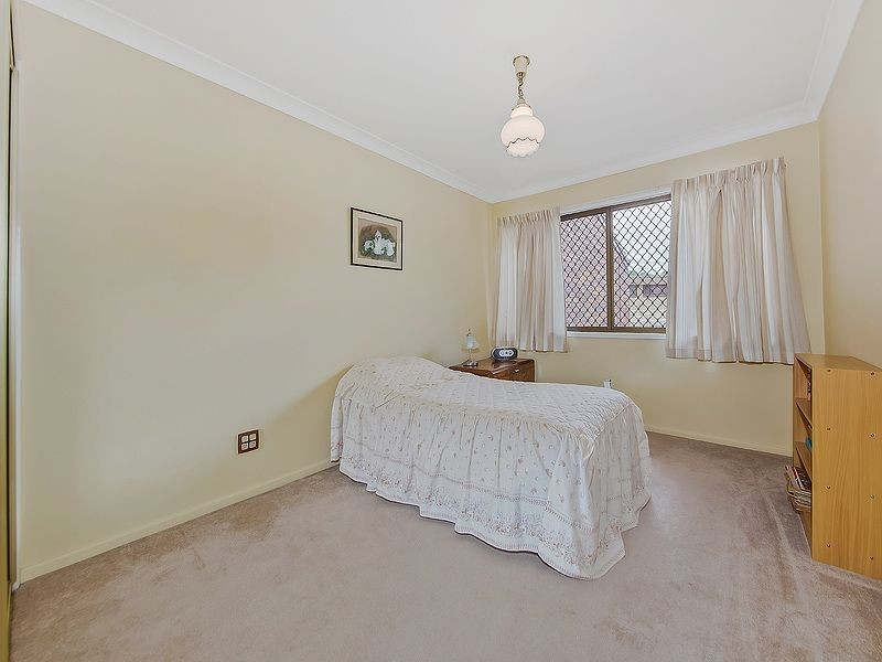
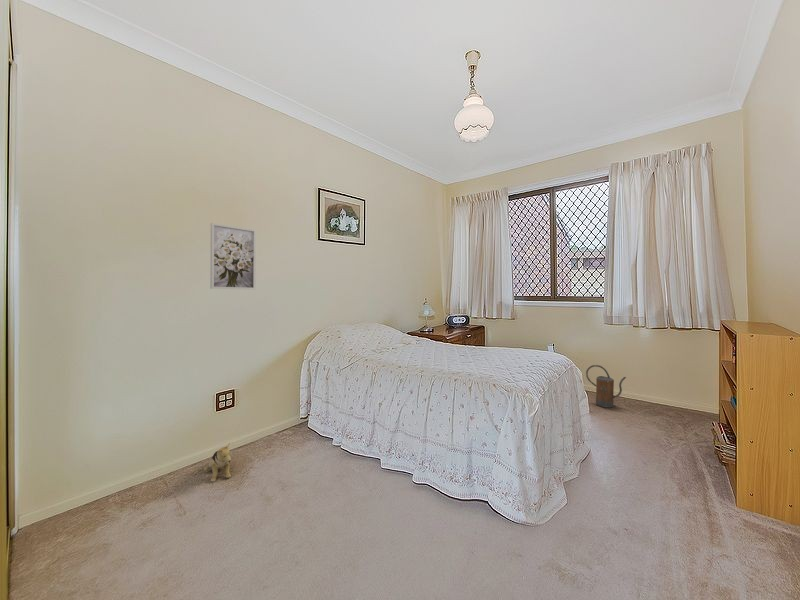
+ plush toy [203,442,232,483]
+ watering can [585,364,627,408]
+ wall art [209,222,257,290]
